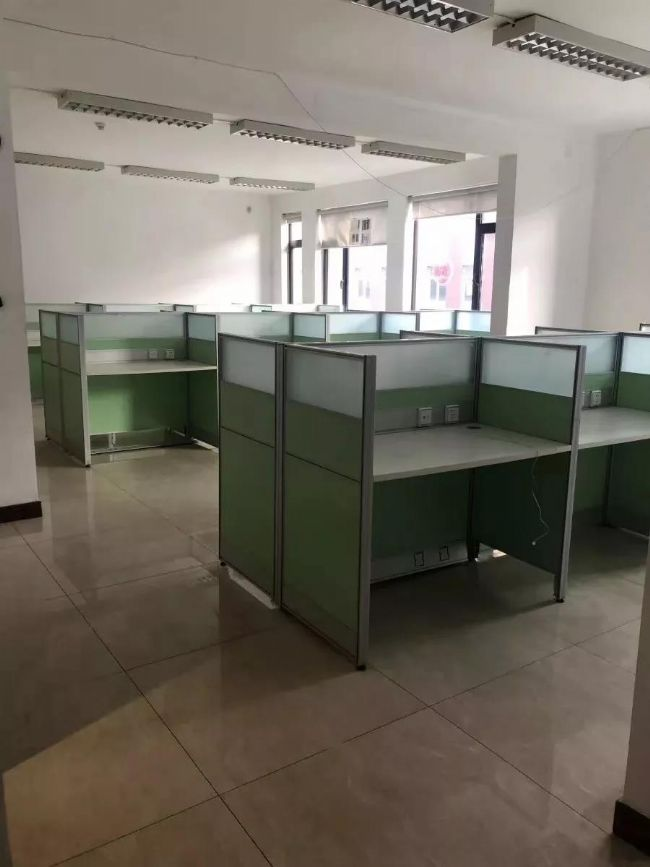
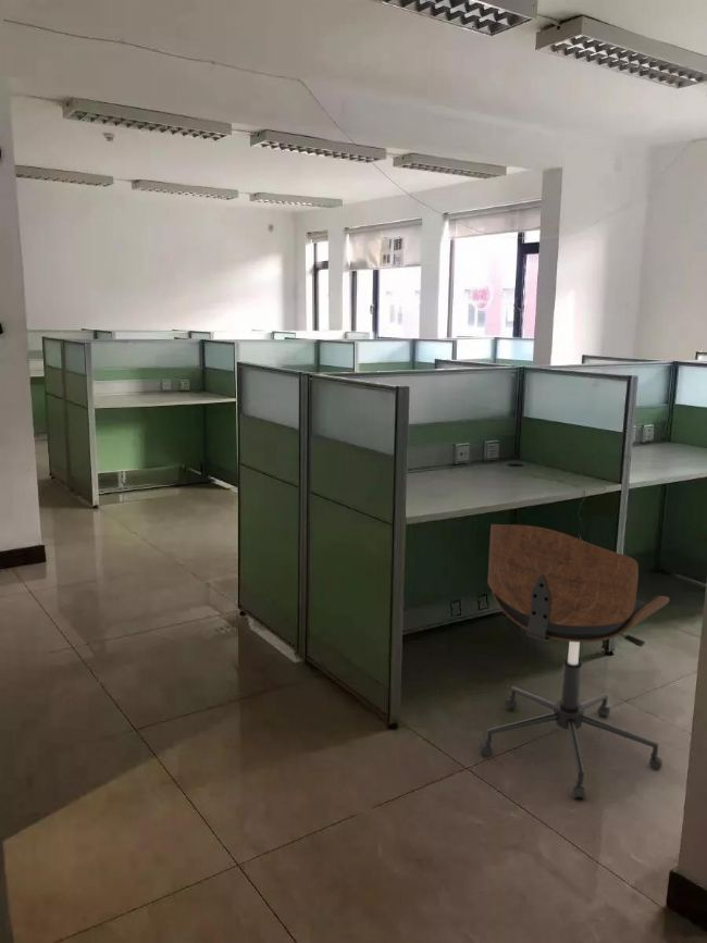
+ office chair [477,523,670,801]
